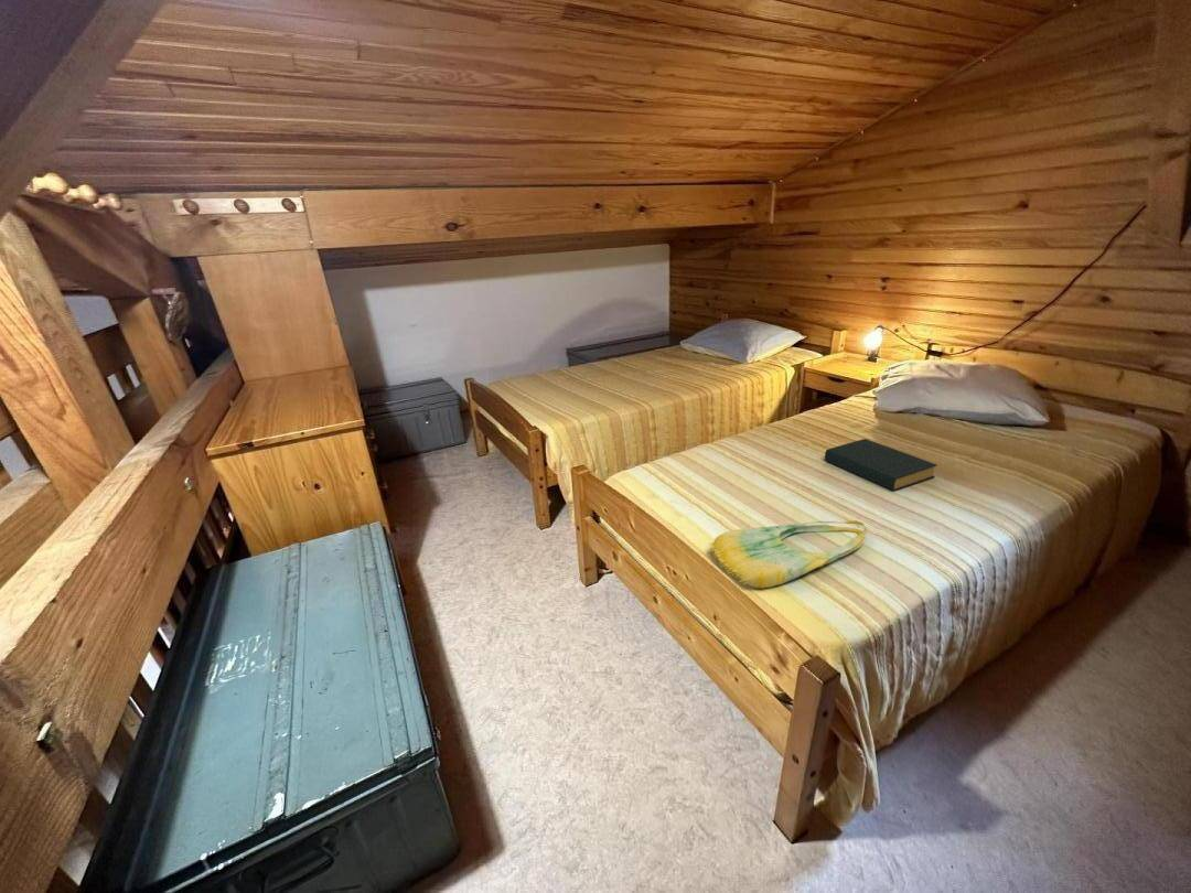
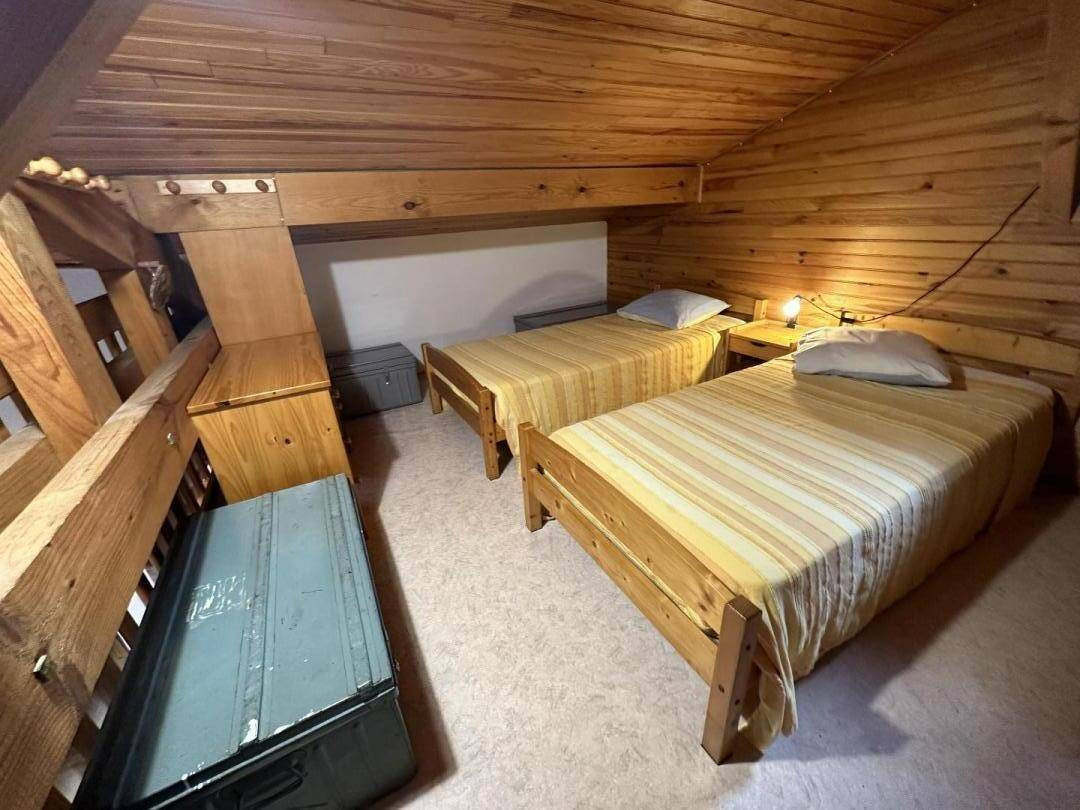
- hardback book [824,438,938,492]
- tote bag [708,519,869,589]
